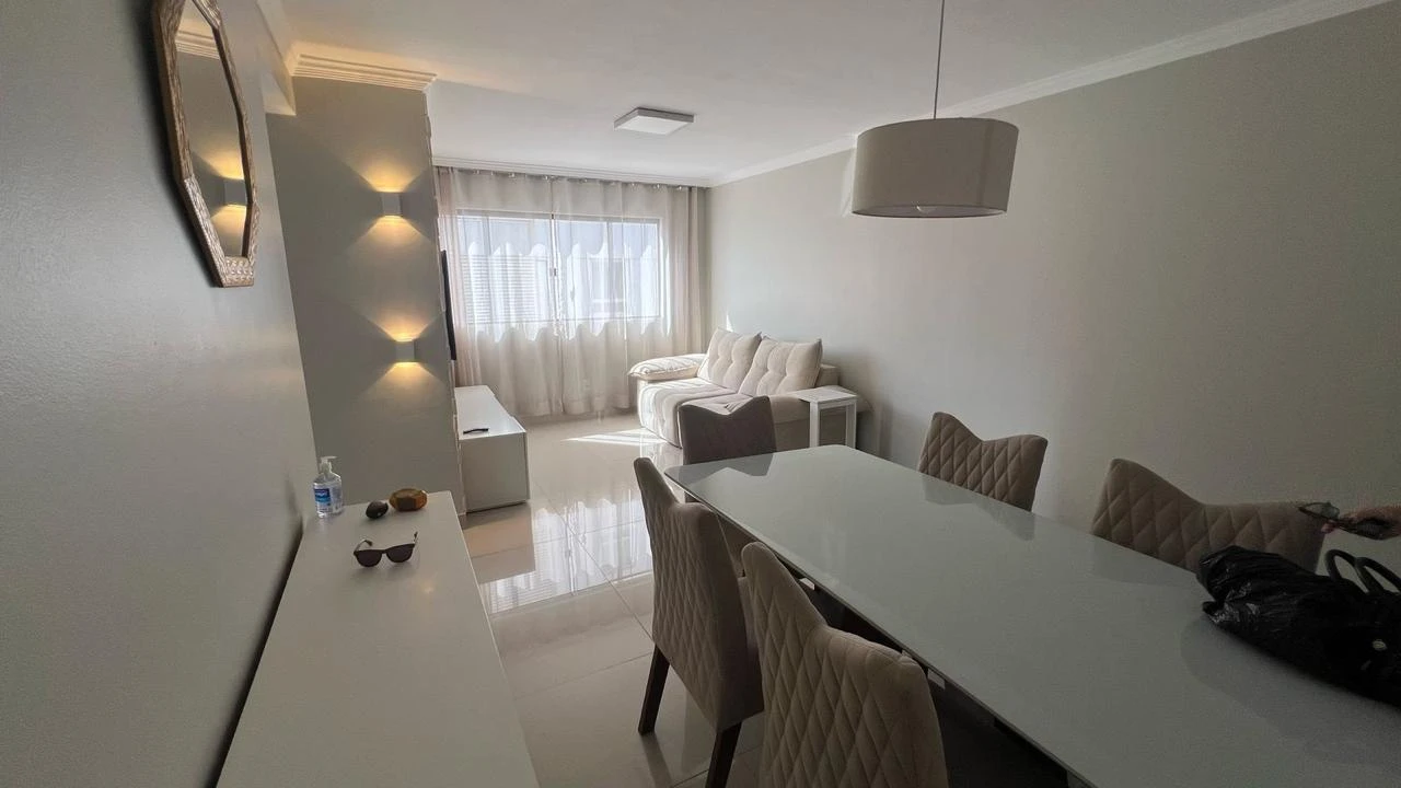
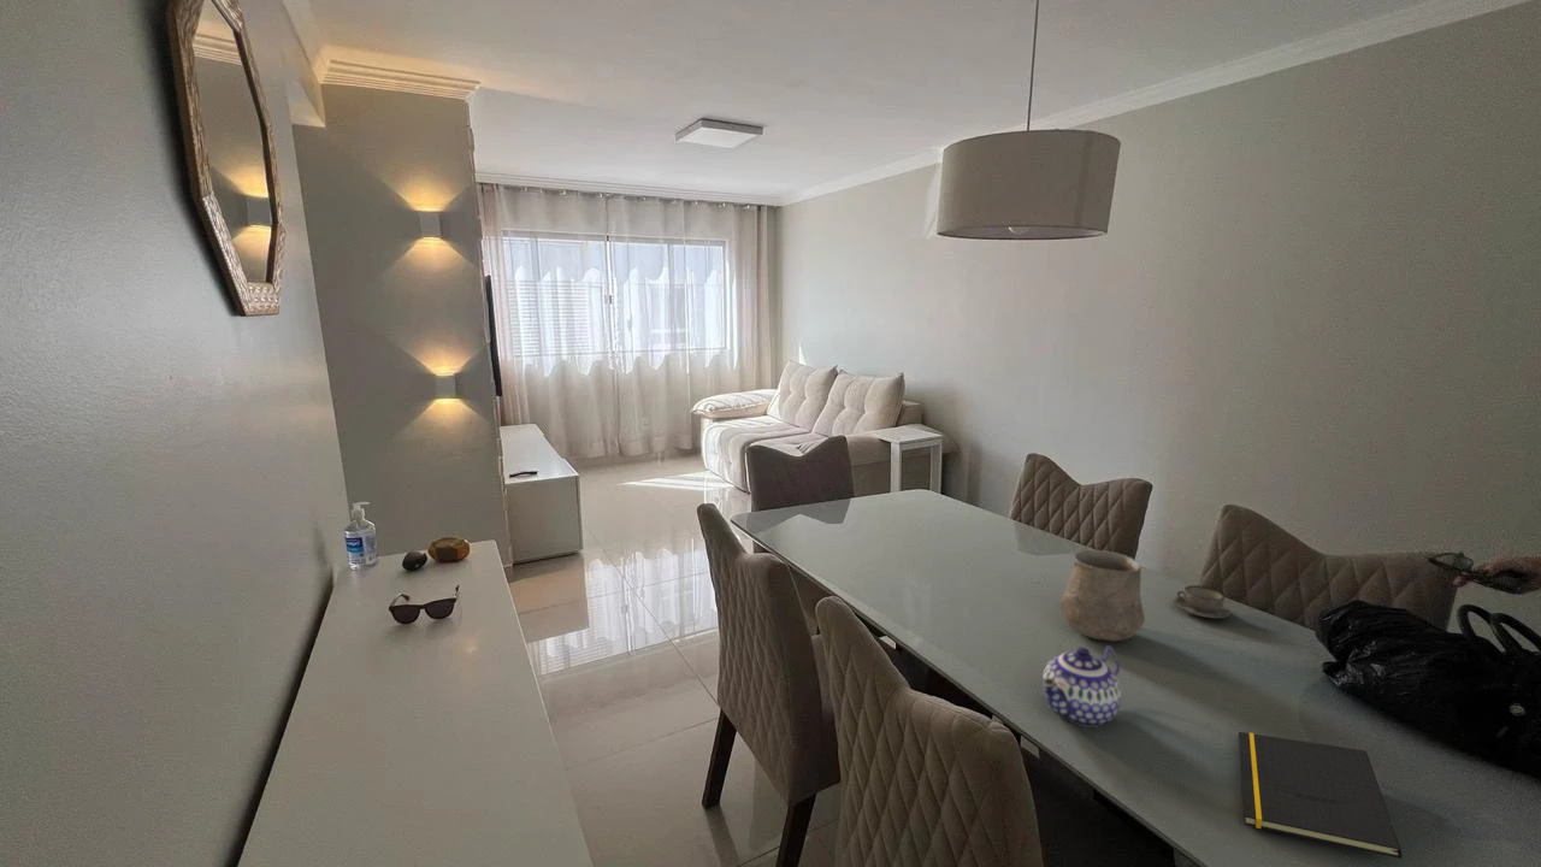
+ teapot [1041,644,1123,729]
+ notepad [1238,731,1404,860]
+ teacup [1173,584,1233,620]
+ ceramic cup [1059,549,1146,643]
